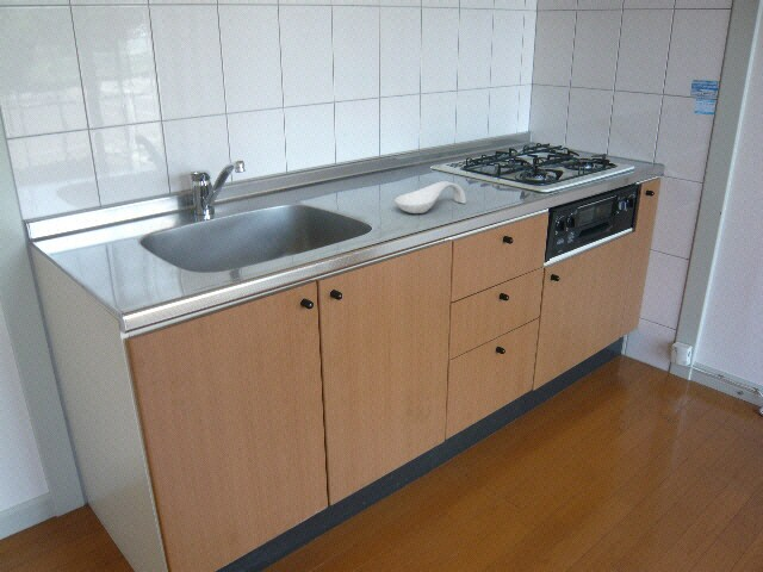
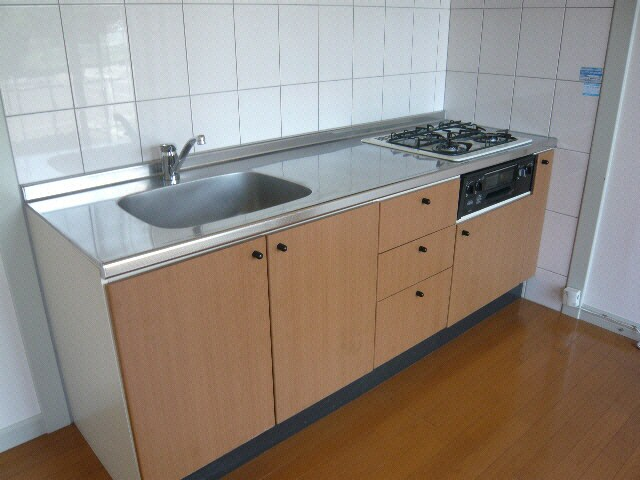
- spoon rest [393,180,467,214]
